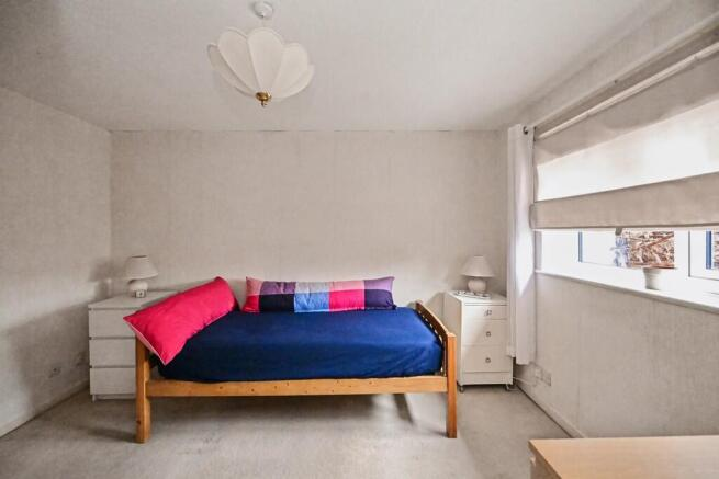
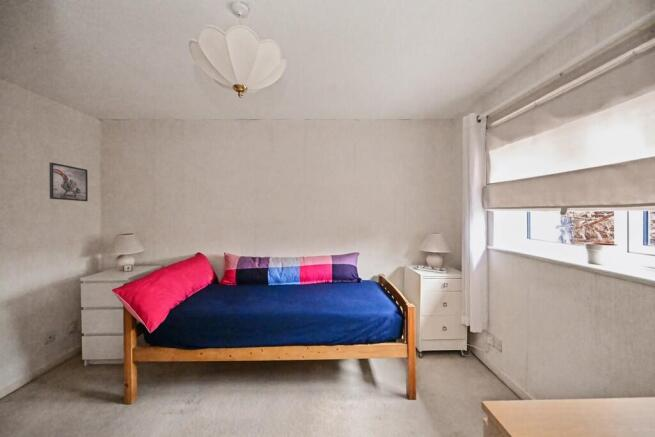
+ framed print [48,162,89,202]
